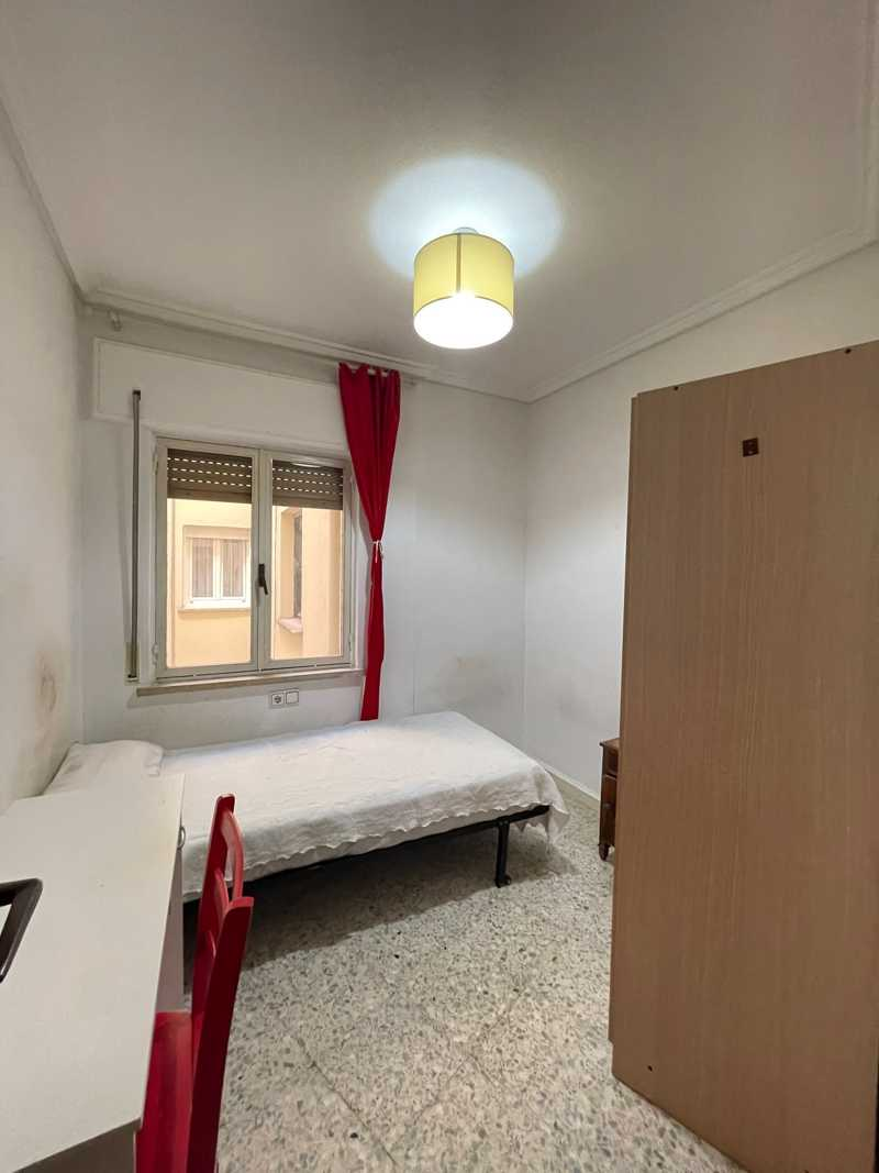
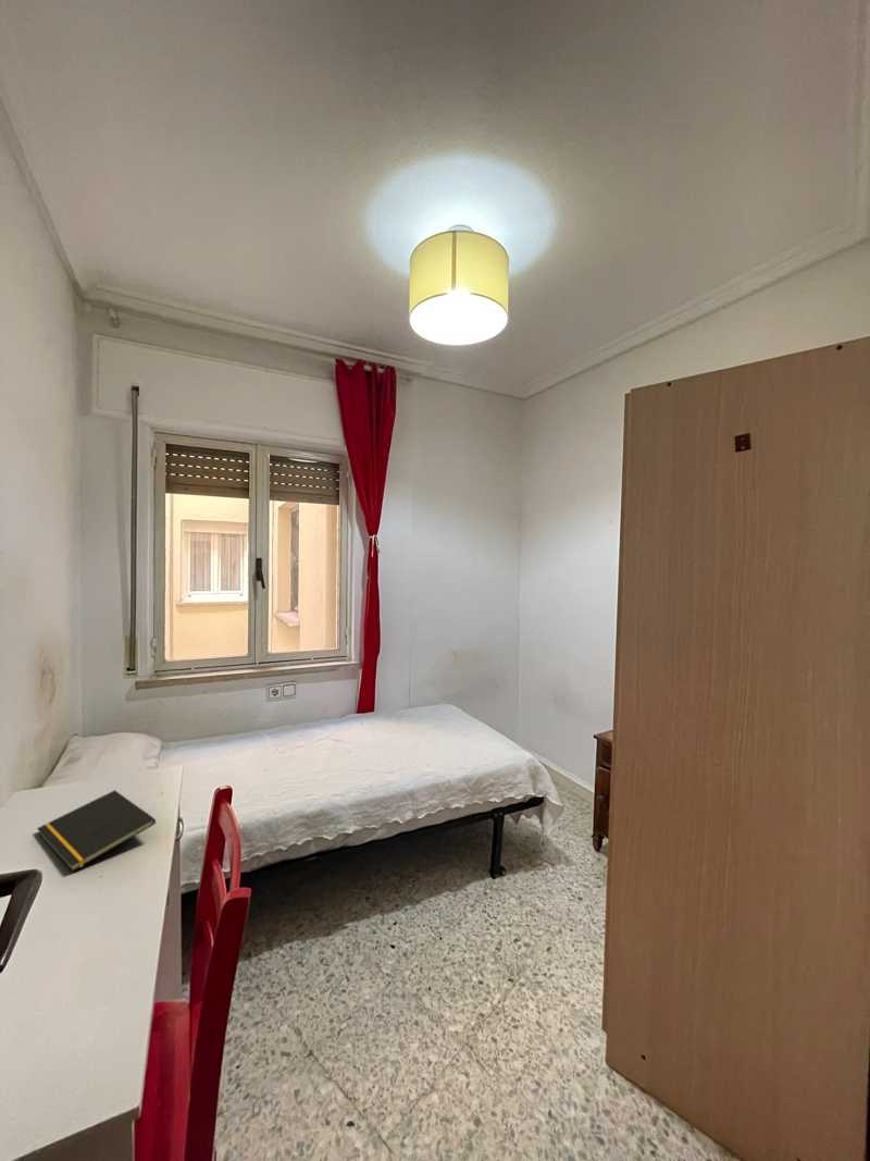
+ notepad [36,789,157,873]
